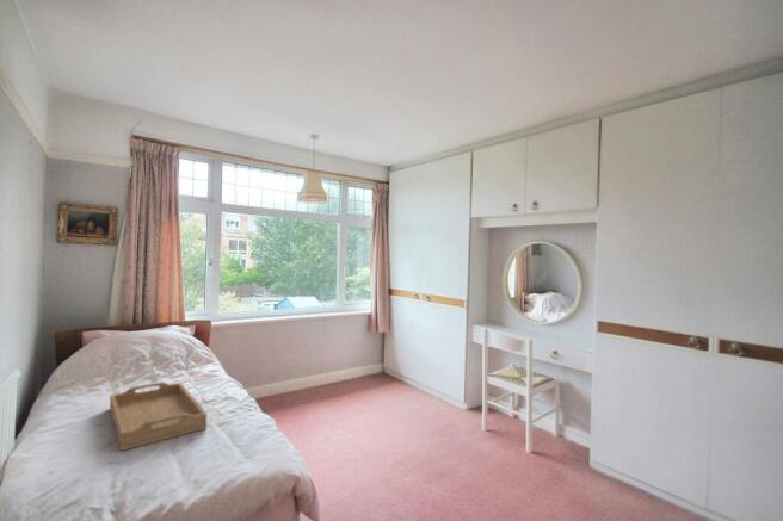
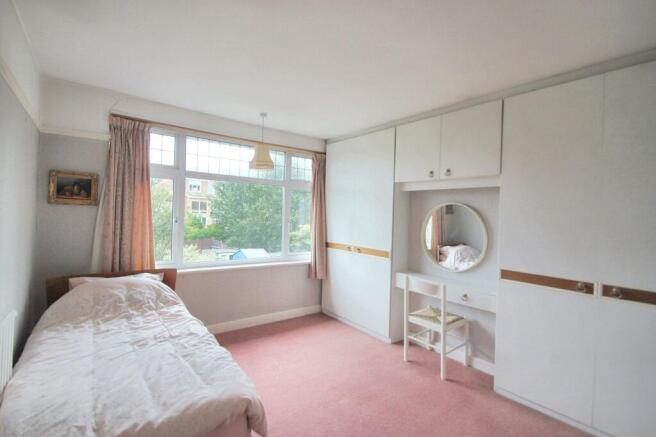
- serving tray [109,380,208,452]
